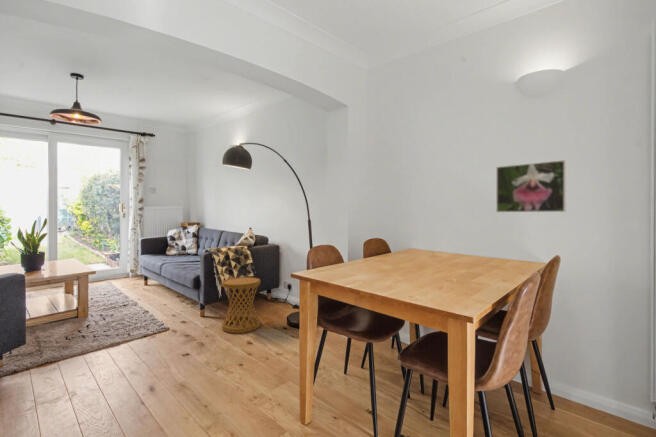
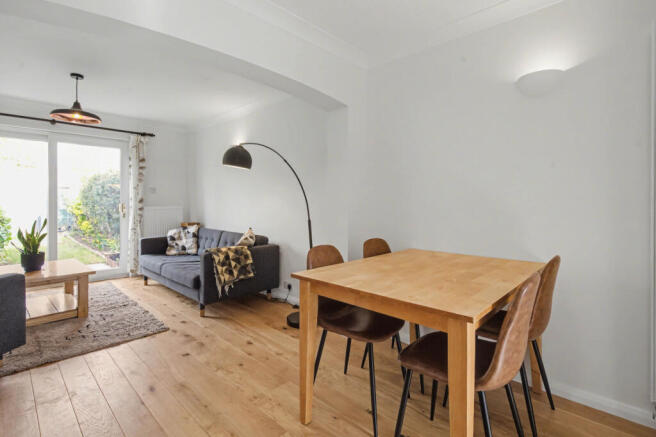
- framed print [495,159,567,213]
- side table [221,276,262,334]
